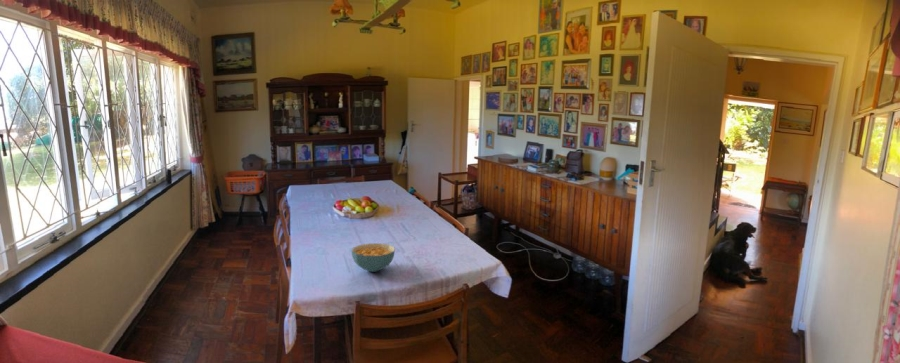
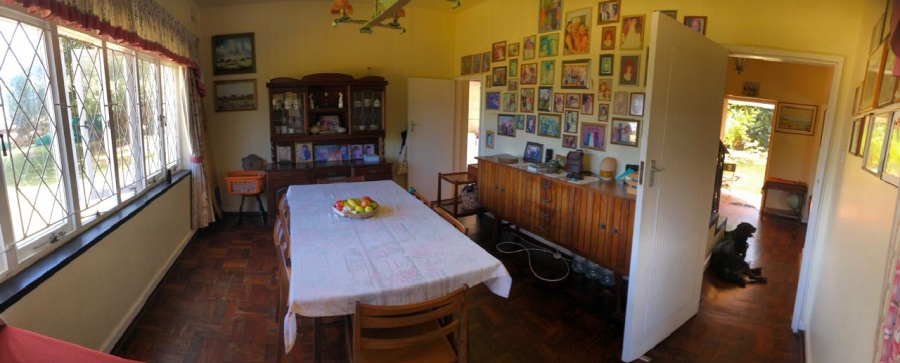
- cereal bowl [351,242,396,273]
